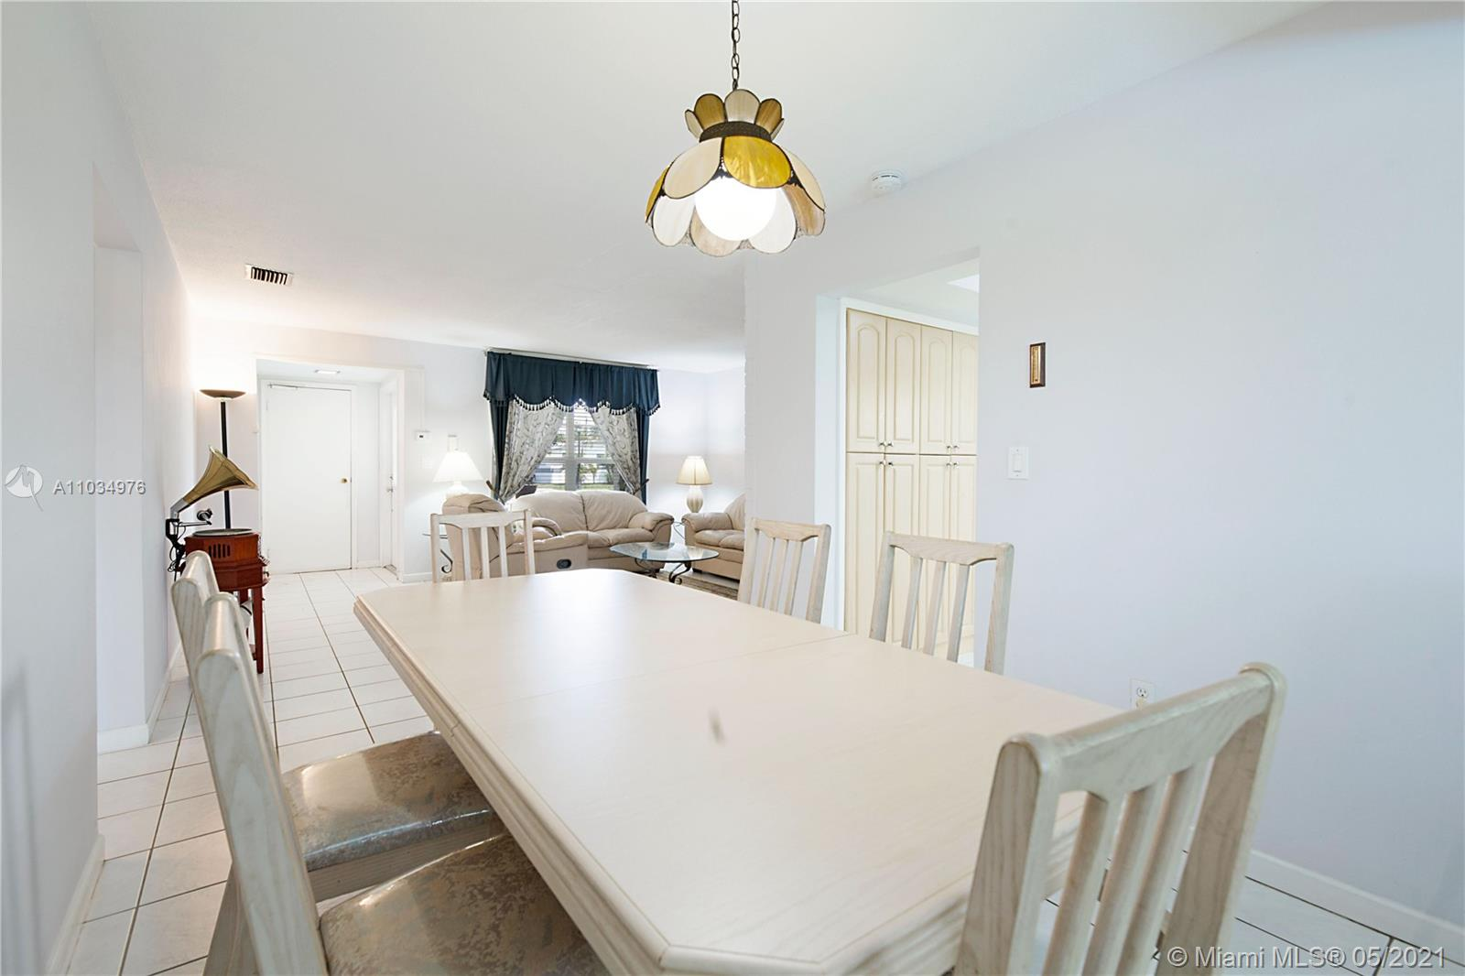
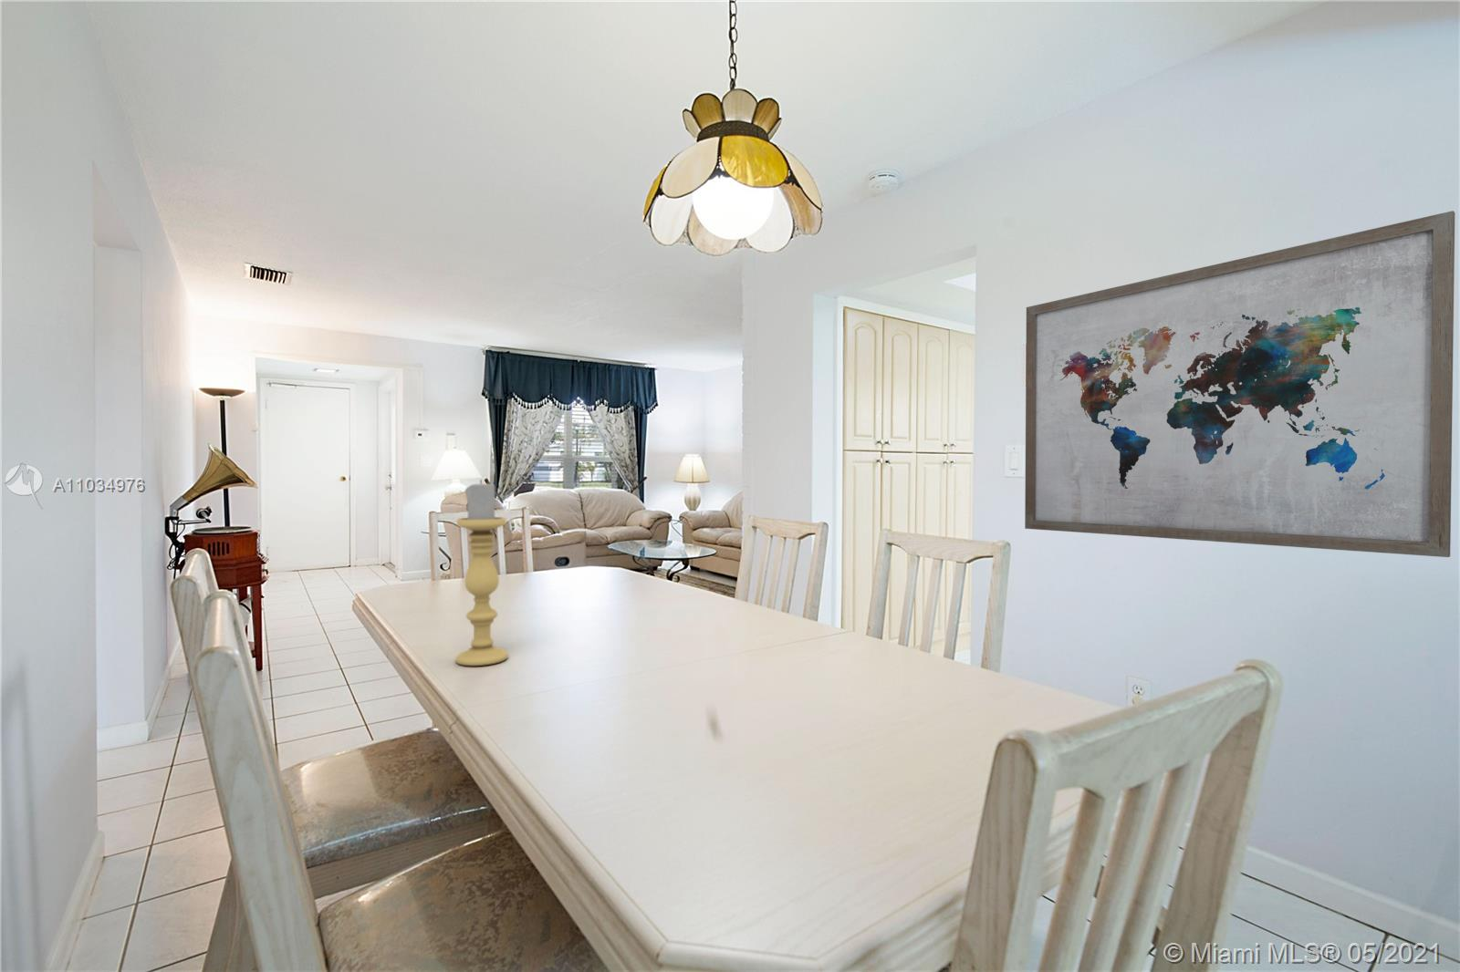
+ wall art [1024,209,1457,558]
+ candle holder [455,478,509,666]
